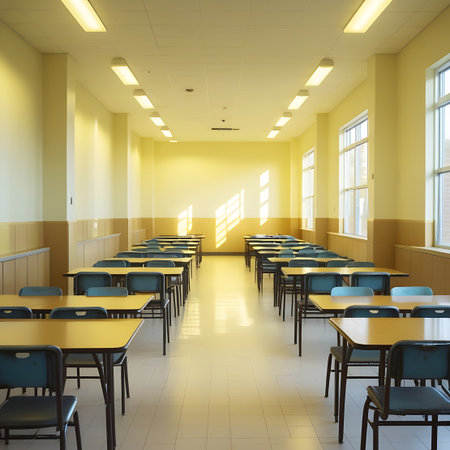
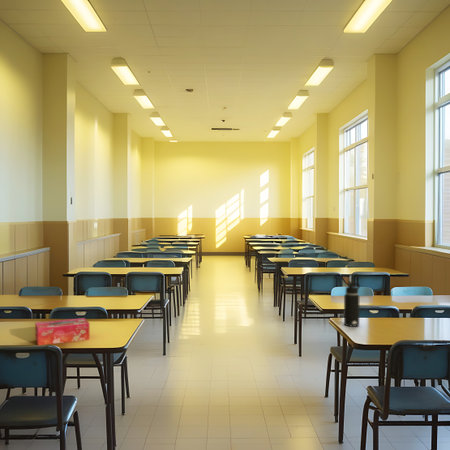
+ water bottle [343,280,361,328]
+ tissue box [34,317,91,346]
